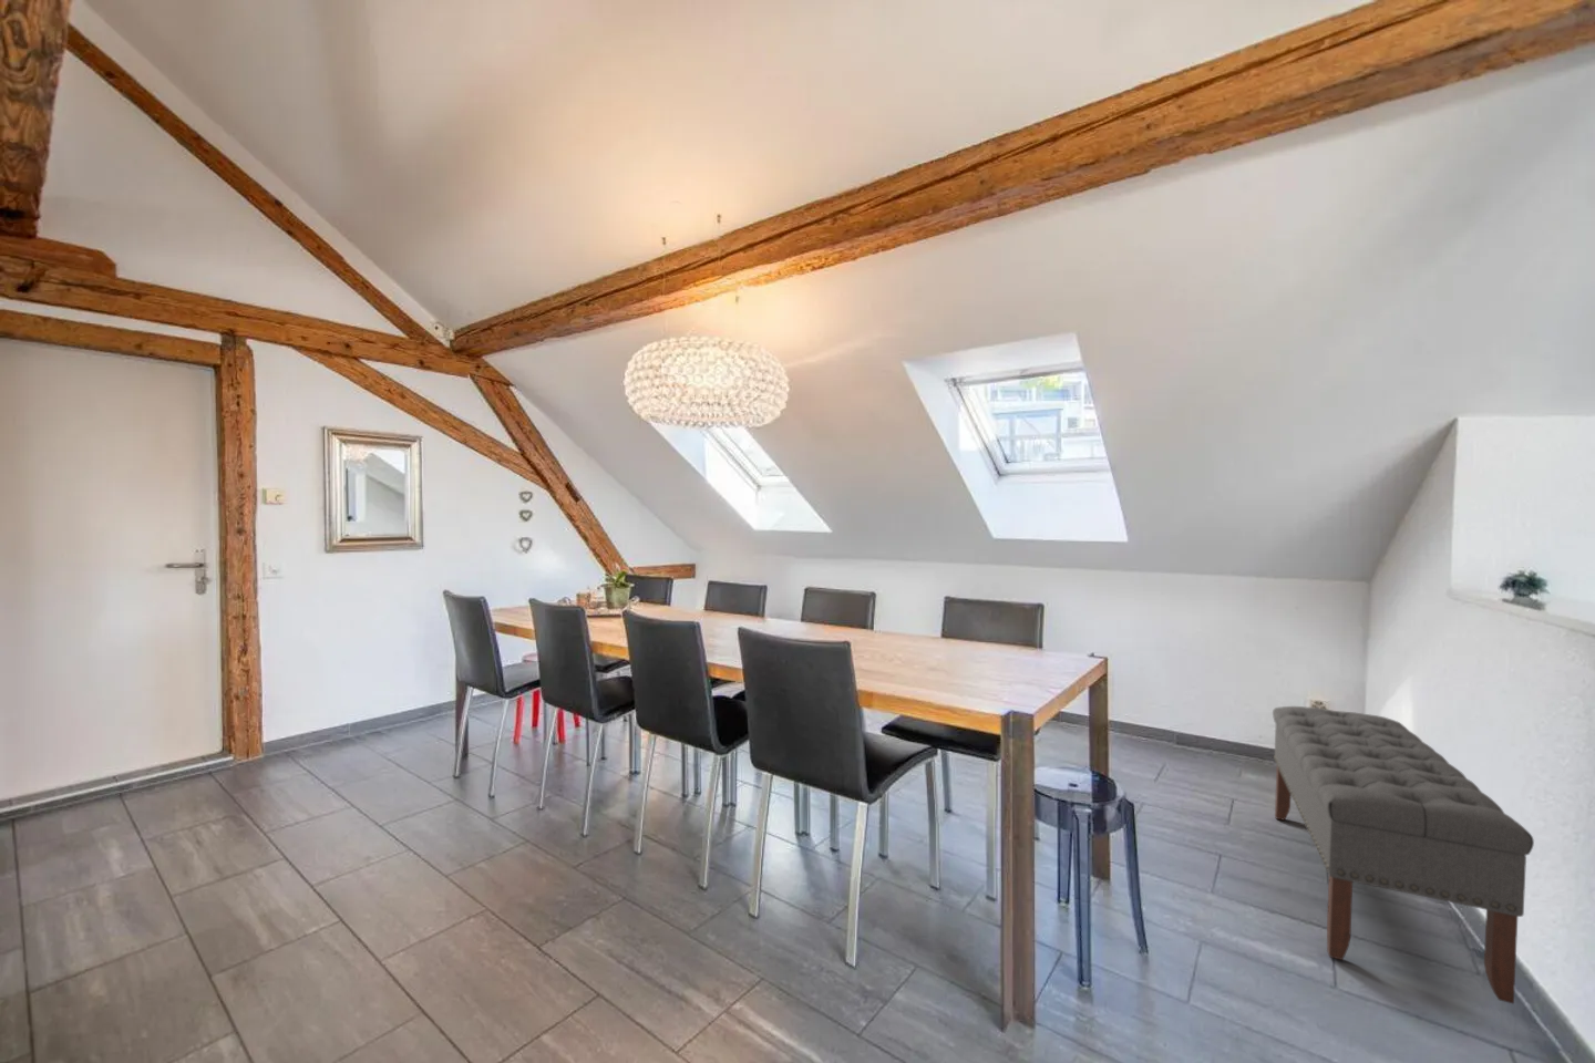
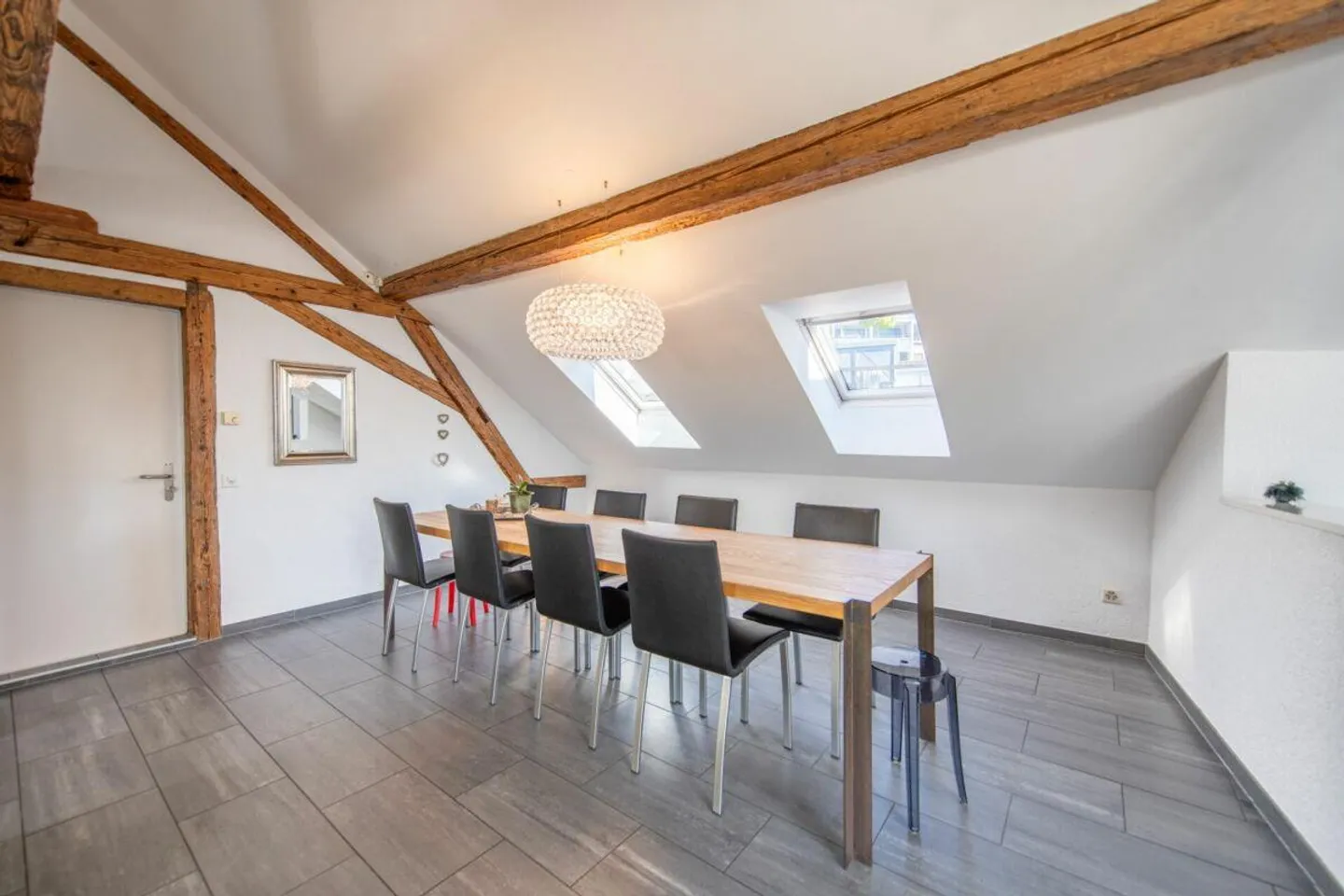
- bench [1271,706,1536,1005]
